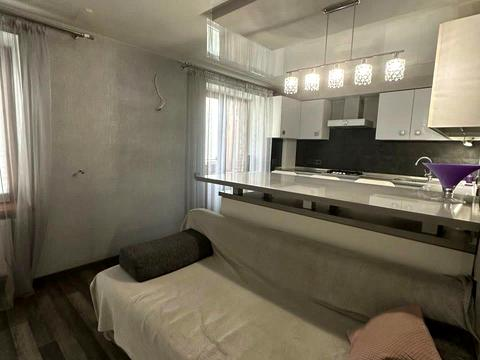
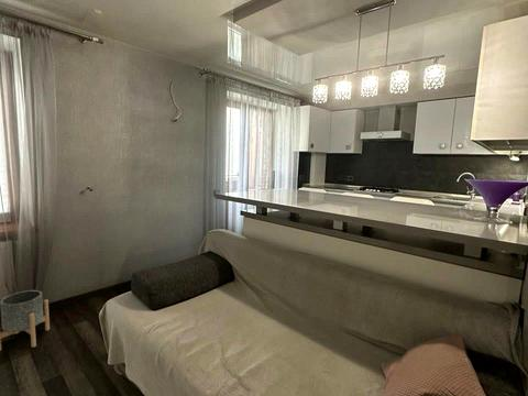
+ planter [0,289,51,352]
